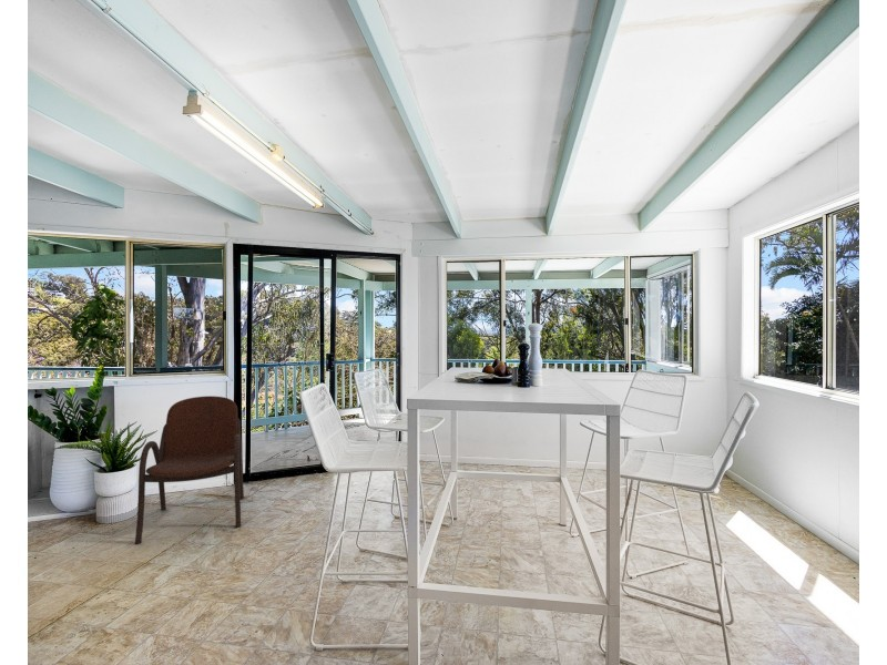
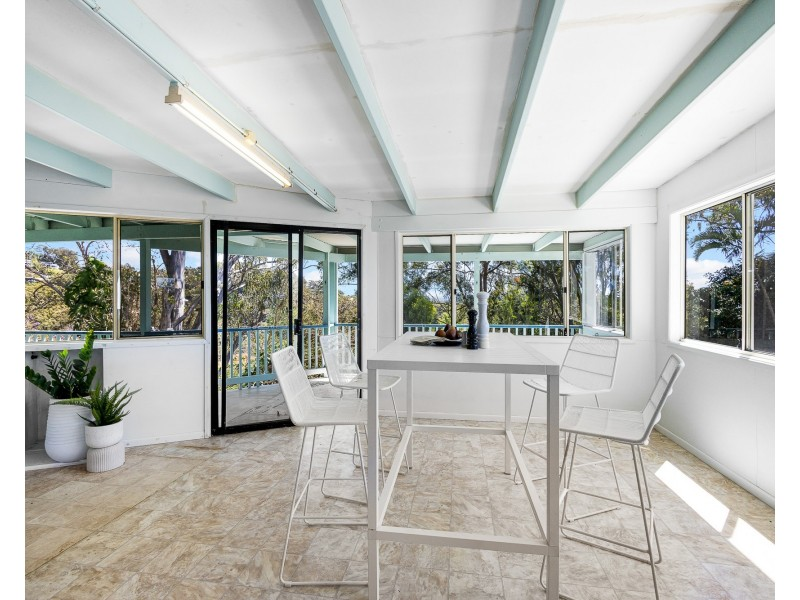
- armchair [134,395,245,545]
